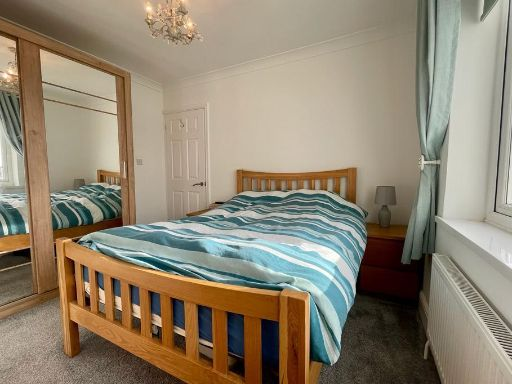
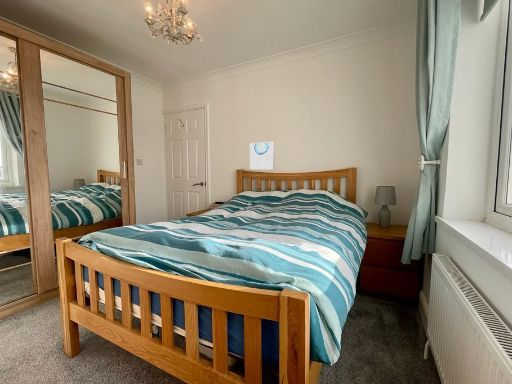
+ wall art [249,141,275,171]
